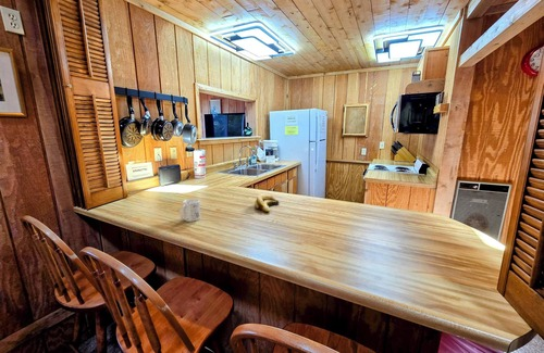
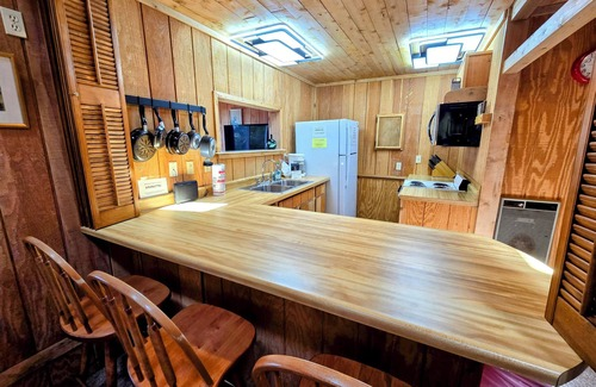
- mug [178,198,201,223]
- banana [254,192,281,213]
